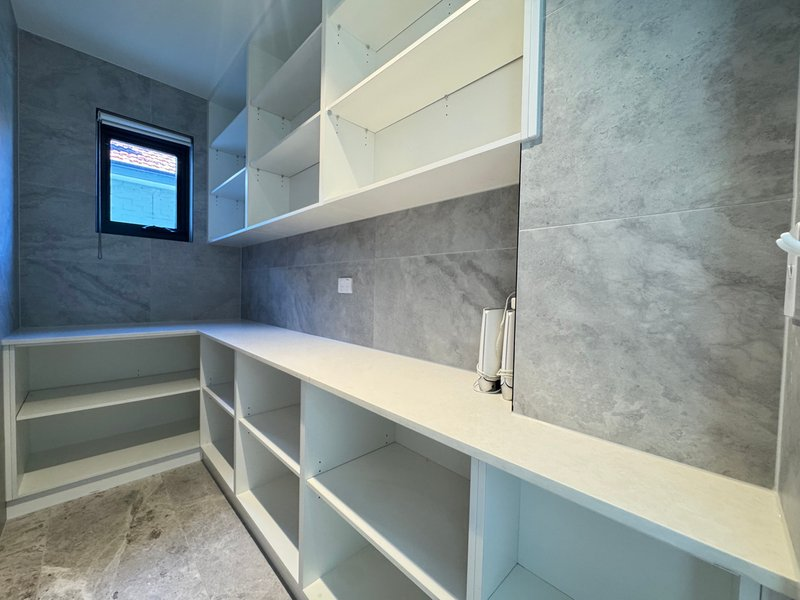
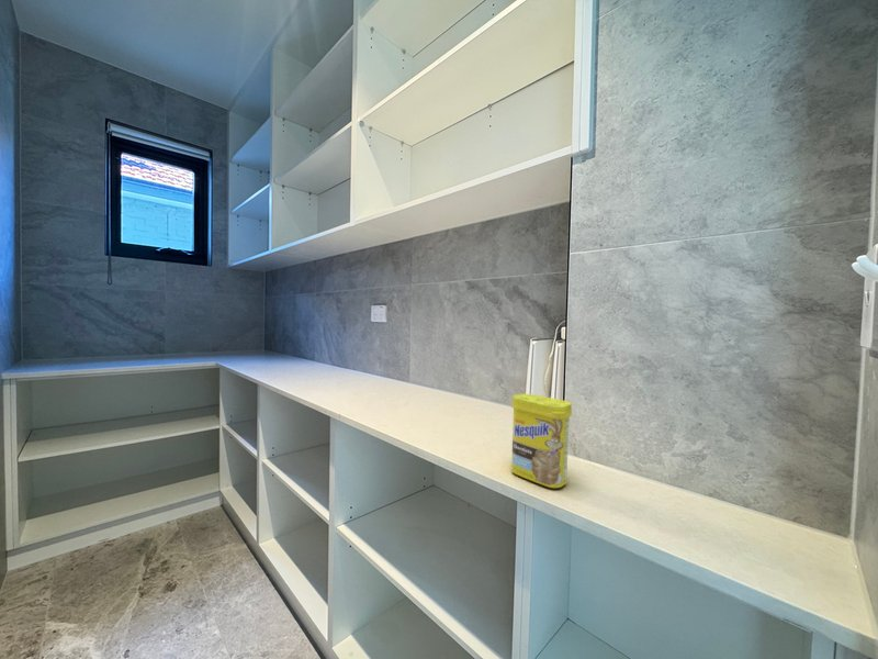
+ canister [510,393,573,489]
